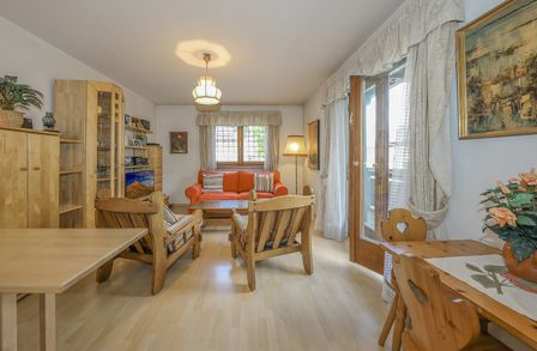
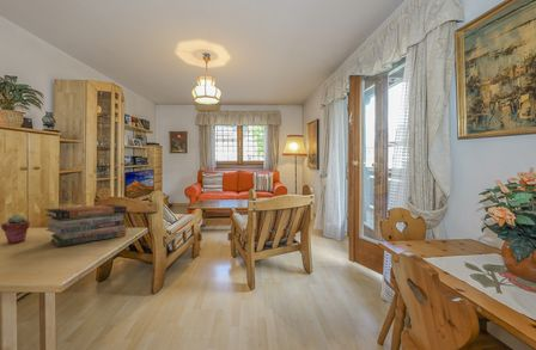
+ book stack [44,203,128,247]
+ potted succulent [0,214,31,244]
